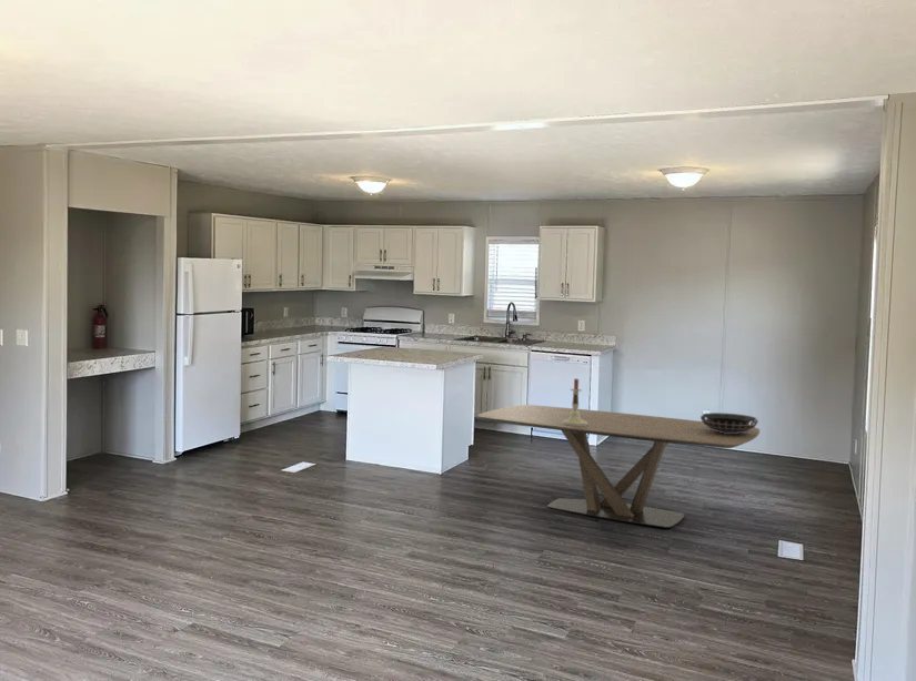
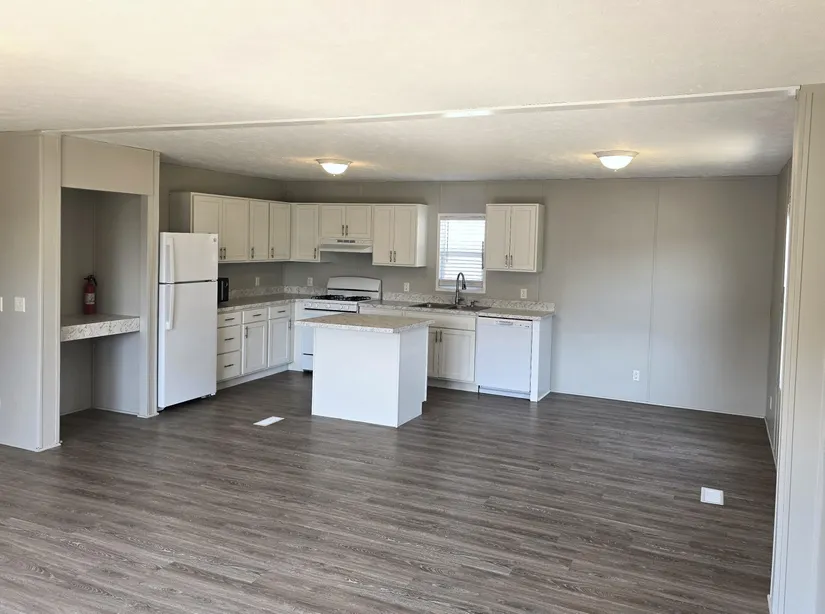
- dining table [476,404,761,529]
- decorative bowl [699,411,759,434]
- candlestick [562,377,587,426]
